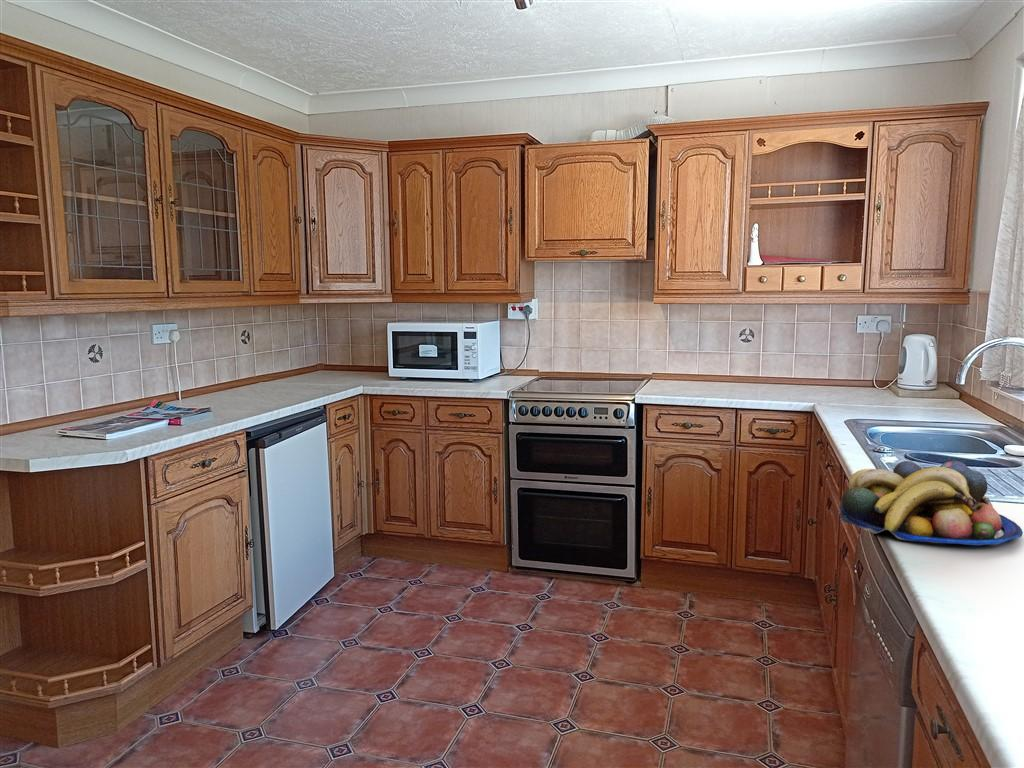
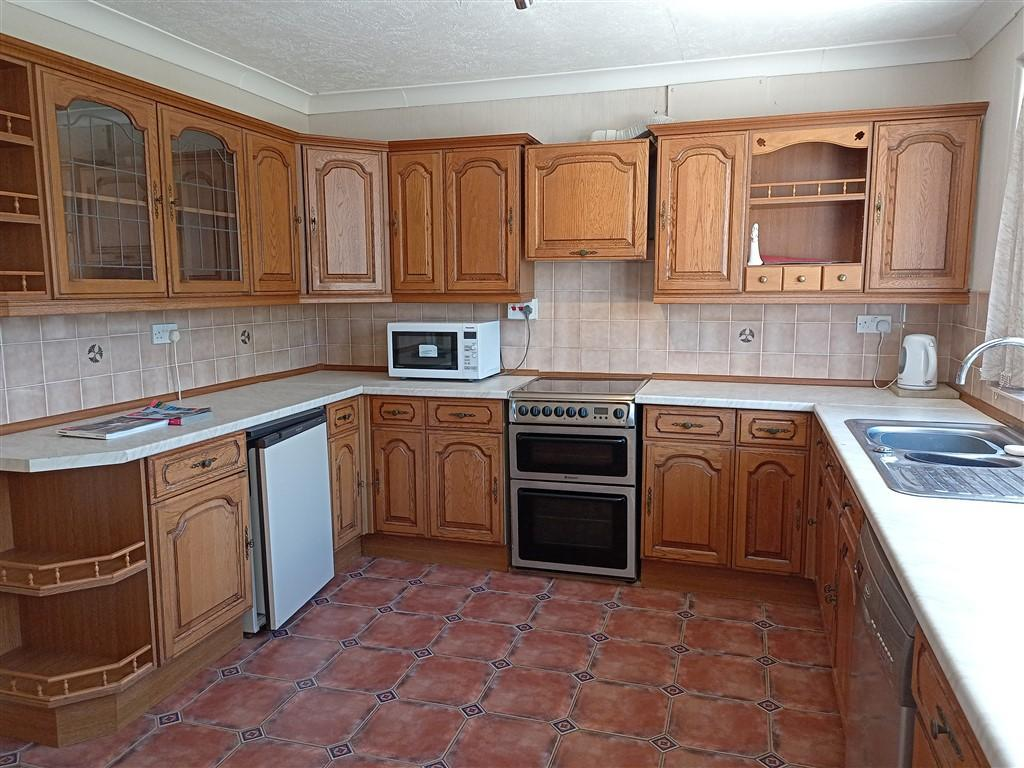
- fruit bowl [839,460,1024,546]
